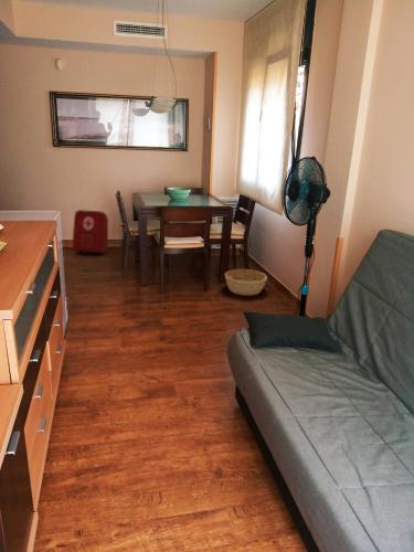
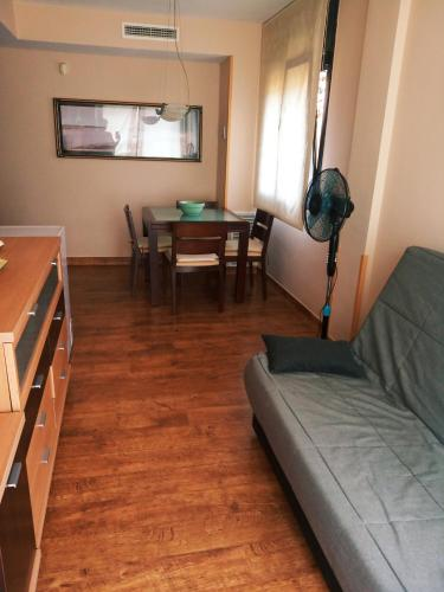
- basket [224,268,268,297]
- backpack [72,209,109,254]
